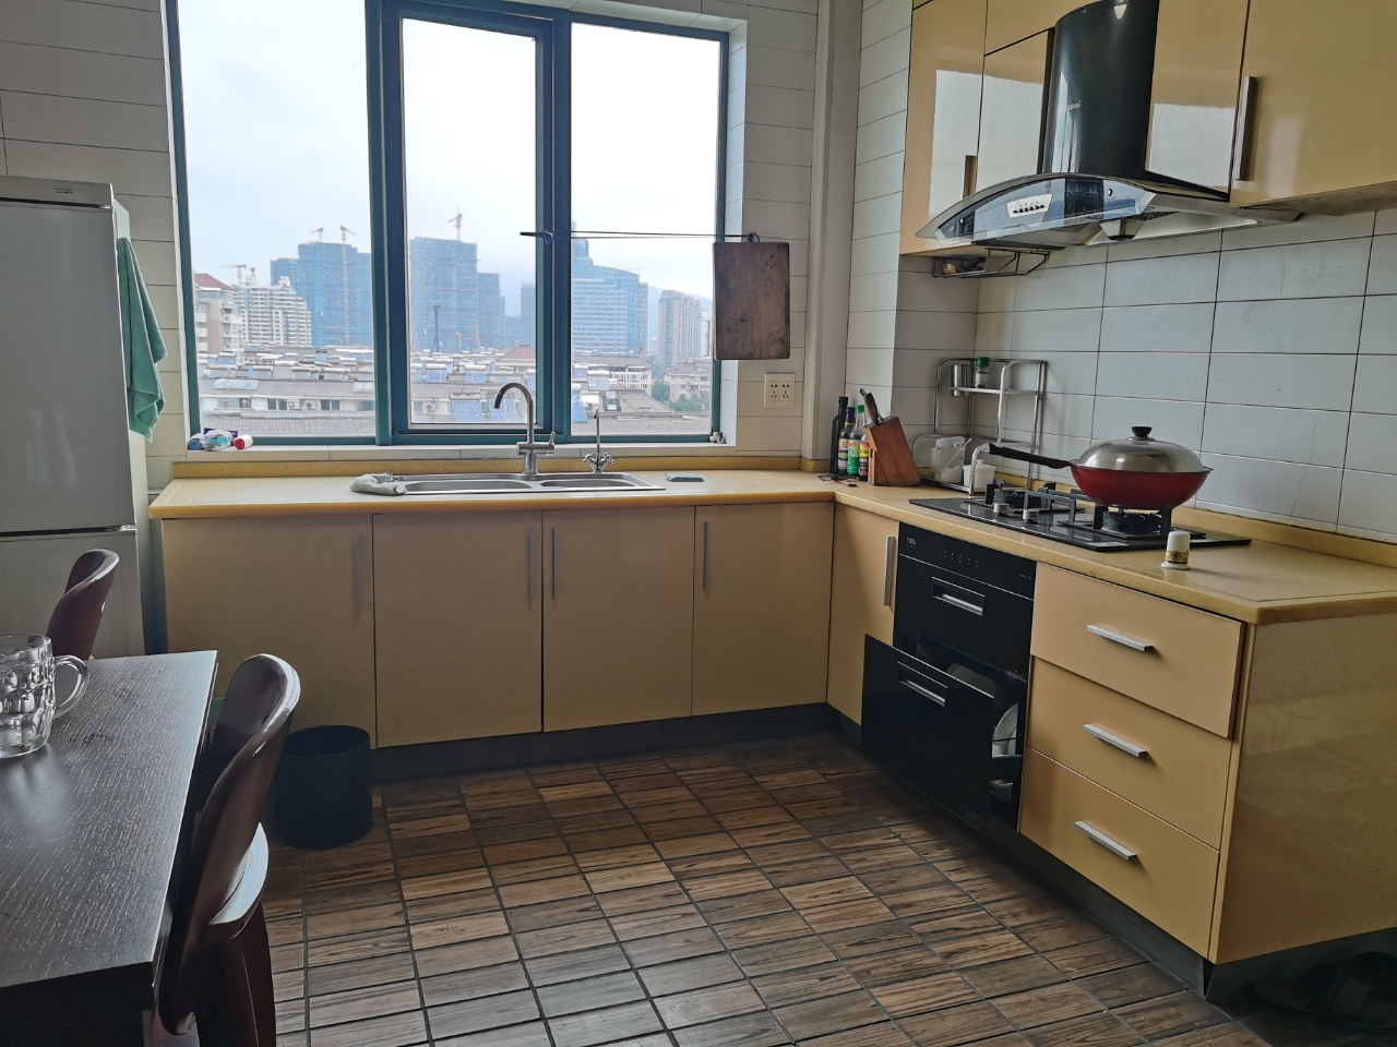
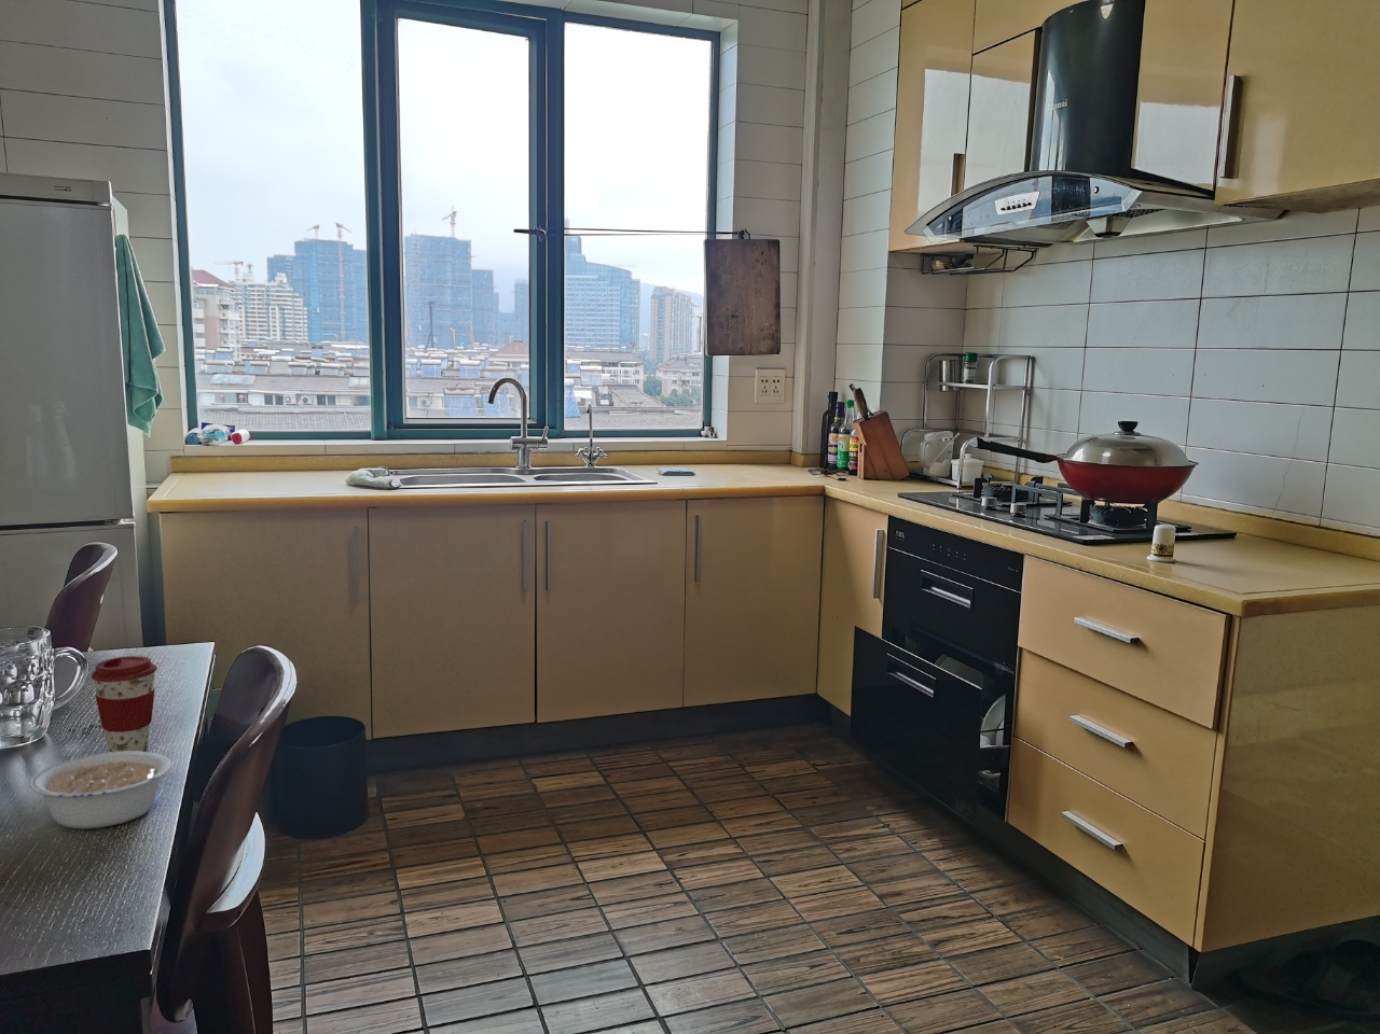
+ coffee cup [90,655,159,753]
+ legume [29,751,179,830]
